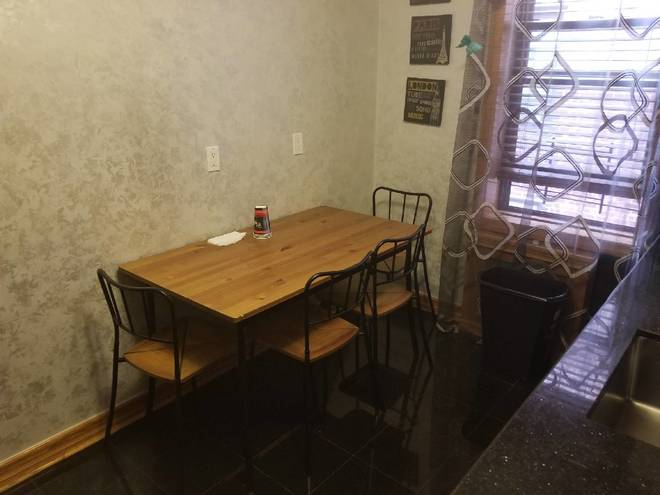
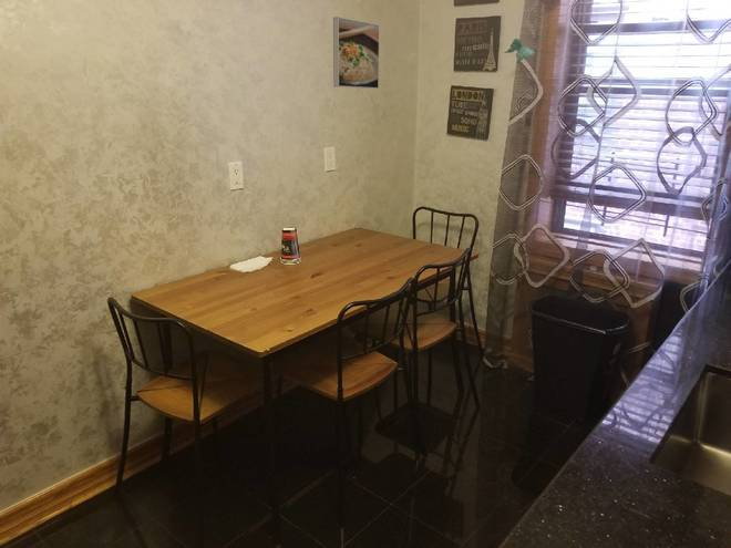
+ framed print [332,15,381,90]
